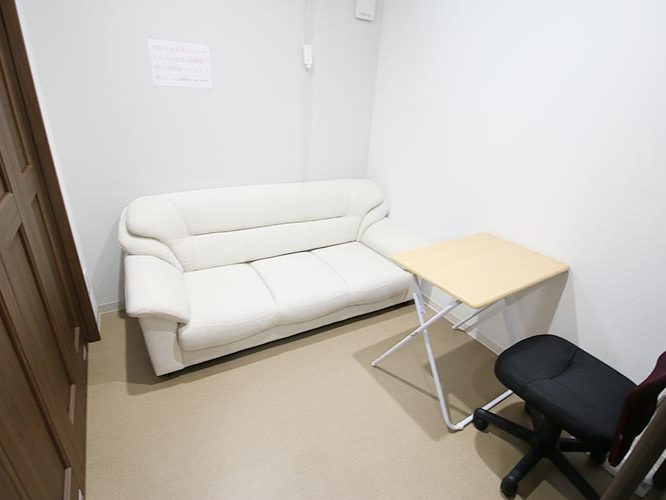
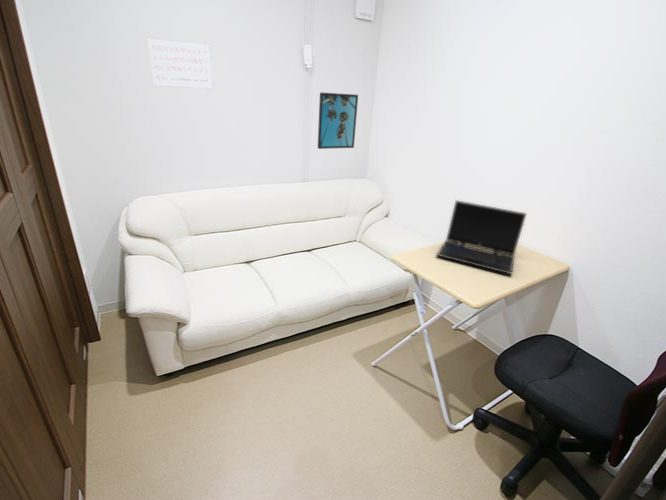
+ laptop computer [436,199,528,276]
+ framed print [317,91,359,150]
